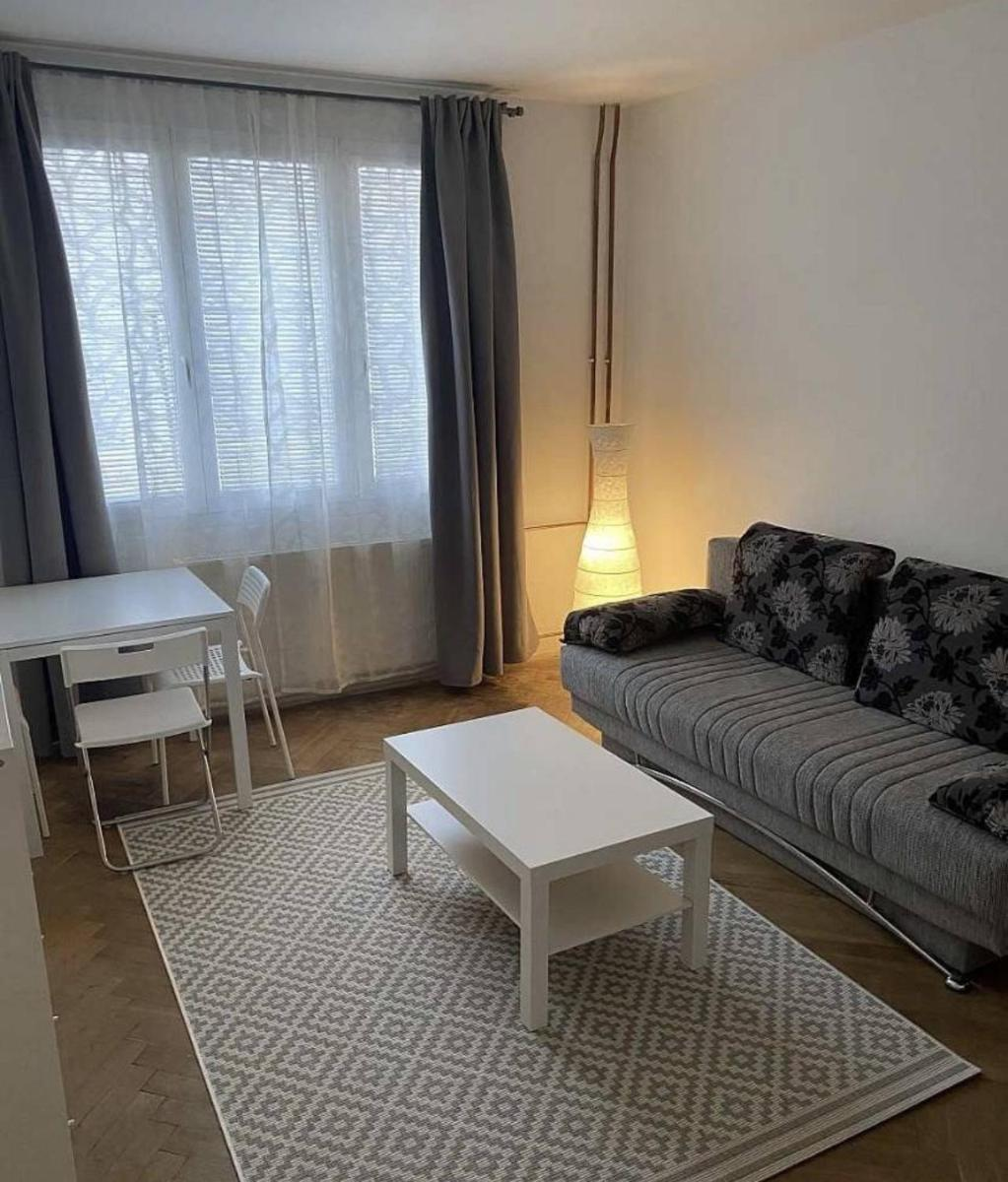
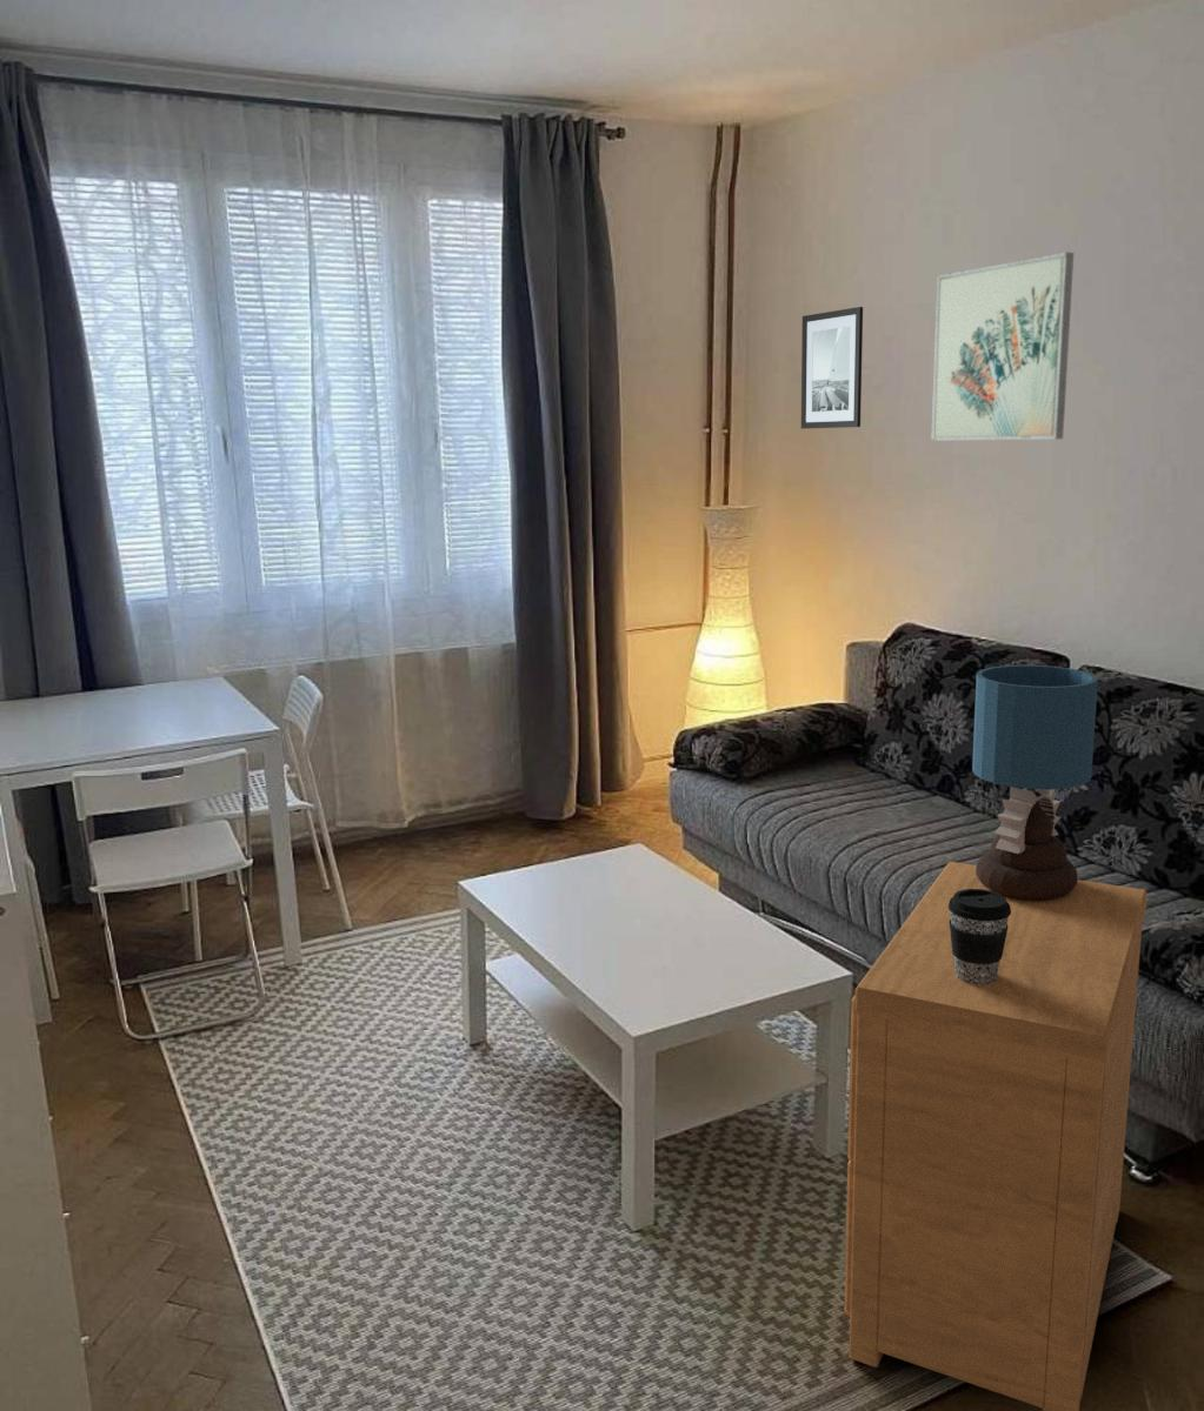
+ wall art [929,252,1075,442]
+ nightstand [843,861,1149,1411]
+ table lamp [971,665,1099,900]
+ coffee cup [948,889,1010,985]
+ wall art [800,306,864,431]
